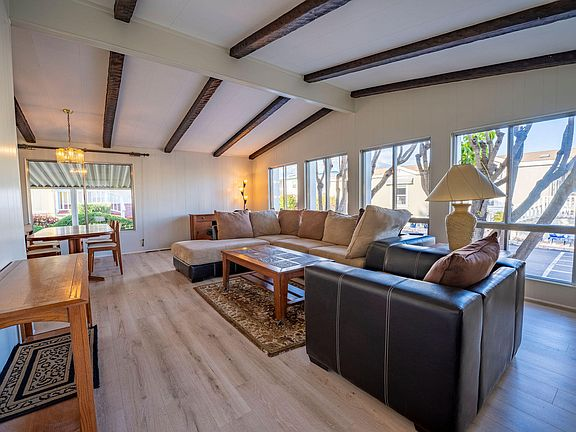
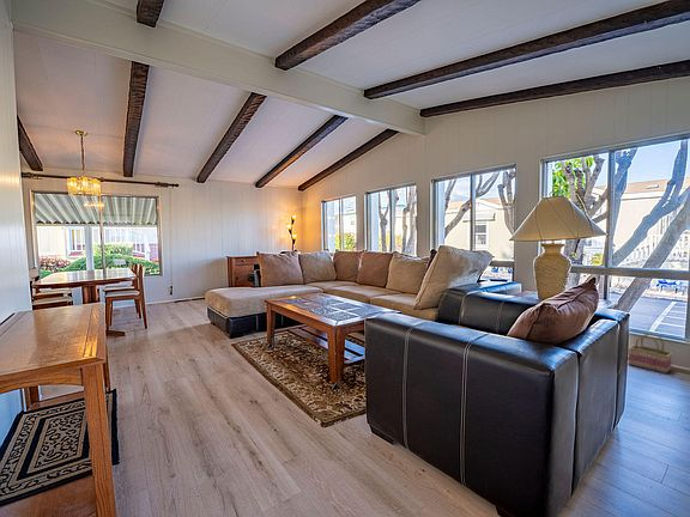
+ basket [628,332,673,375]
